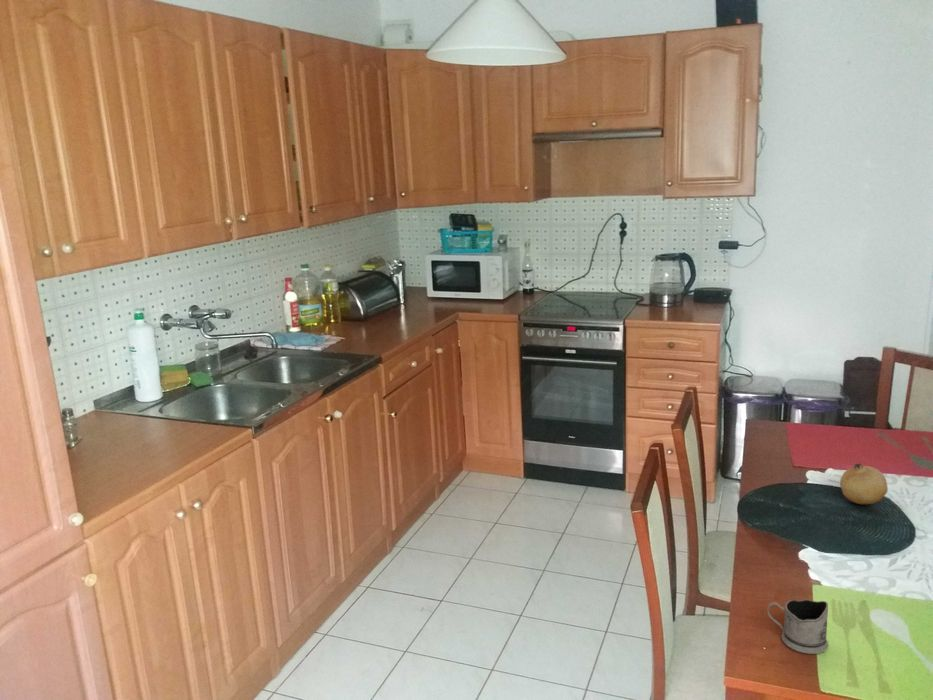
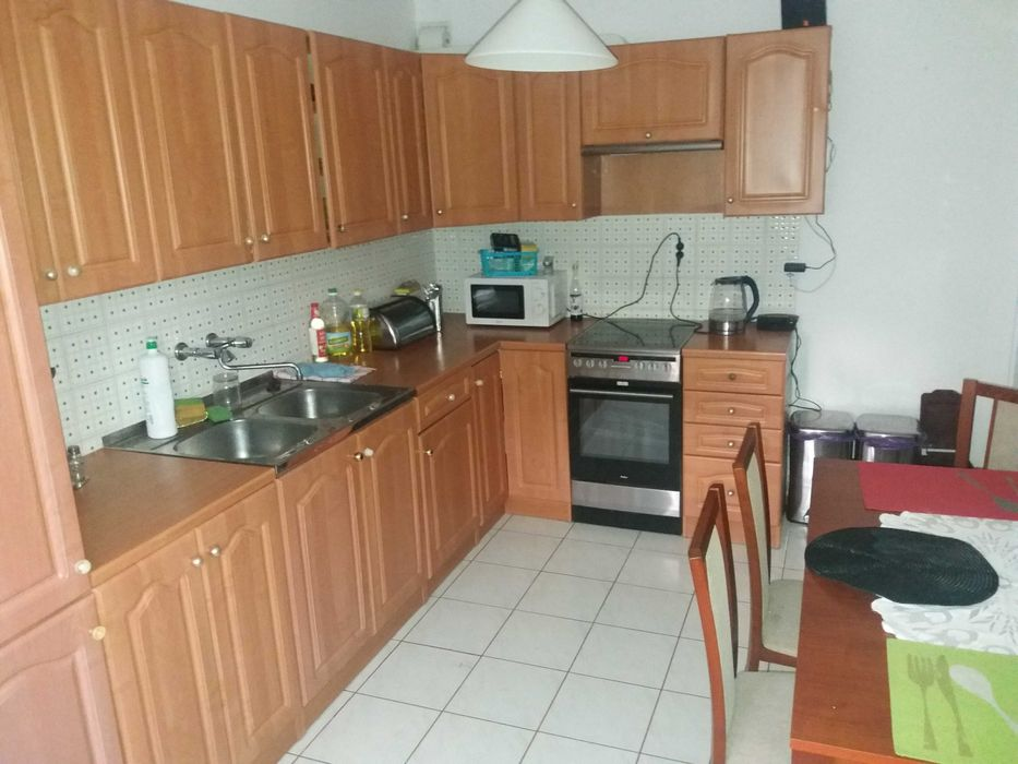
- fruit [839,461,889,505]
- tea glass holder [766,598,829,655]
